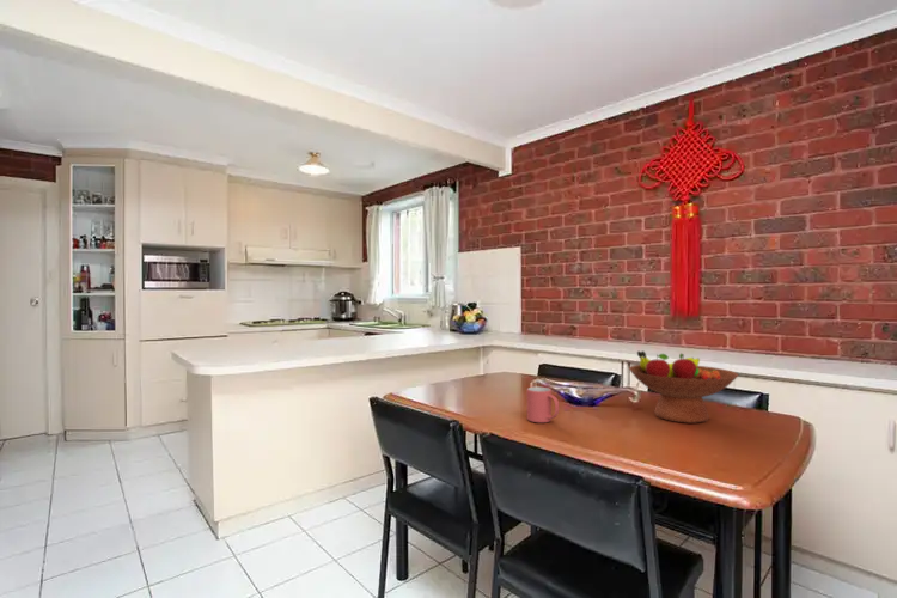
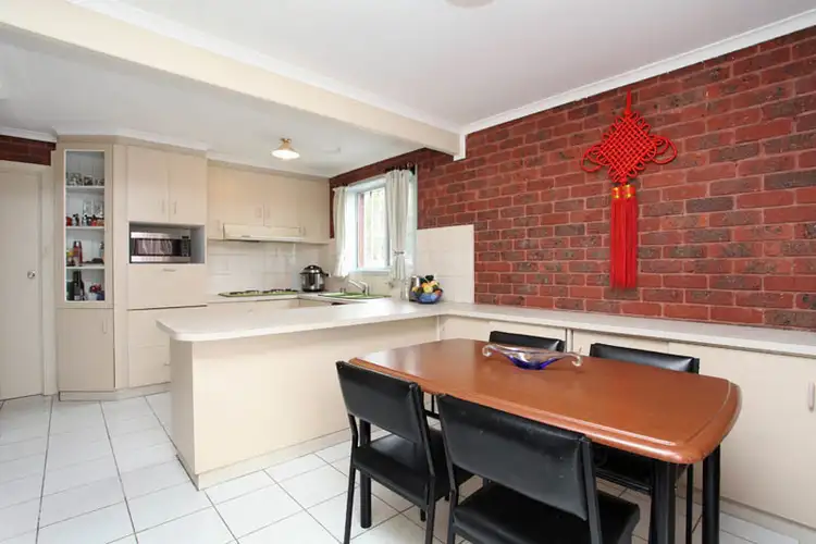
- fruit bowl [628,349,739,425]
- mug [526,386,560,423]
